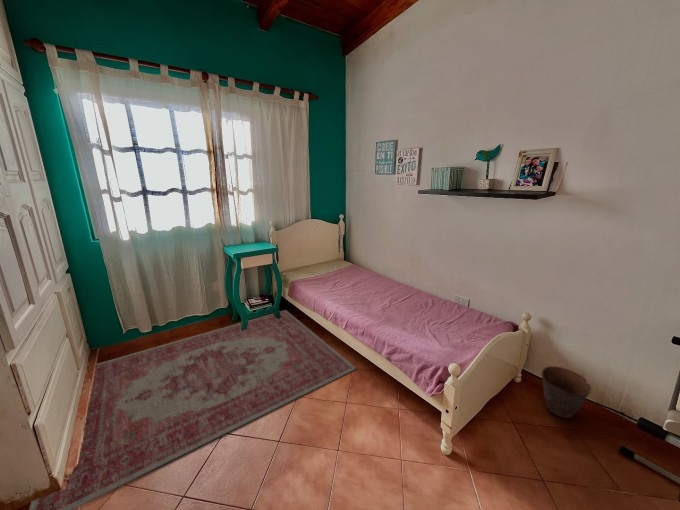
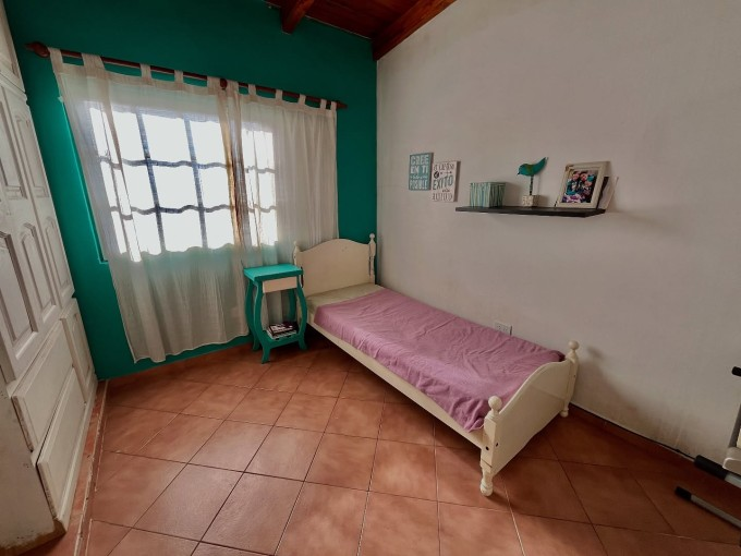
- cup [541,365,593,419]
- rug [28,309,356,510]
